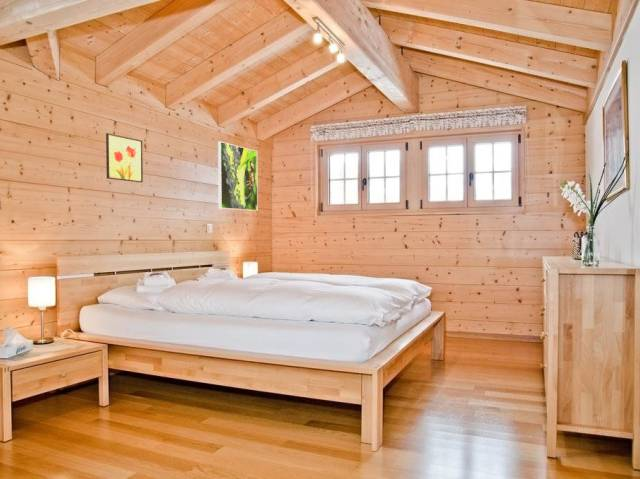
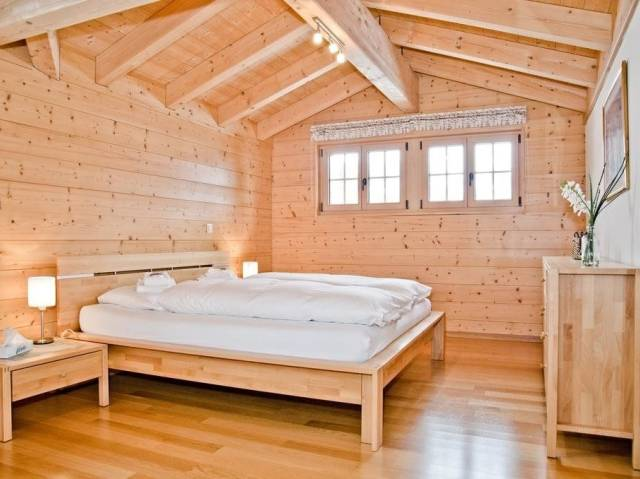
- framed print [217,140,259,212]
- wall art [105,132,144,183]
